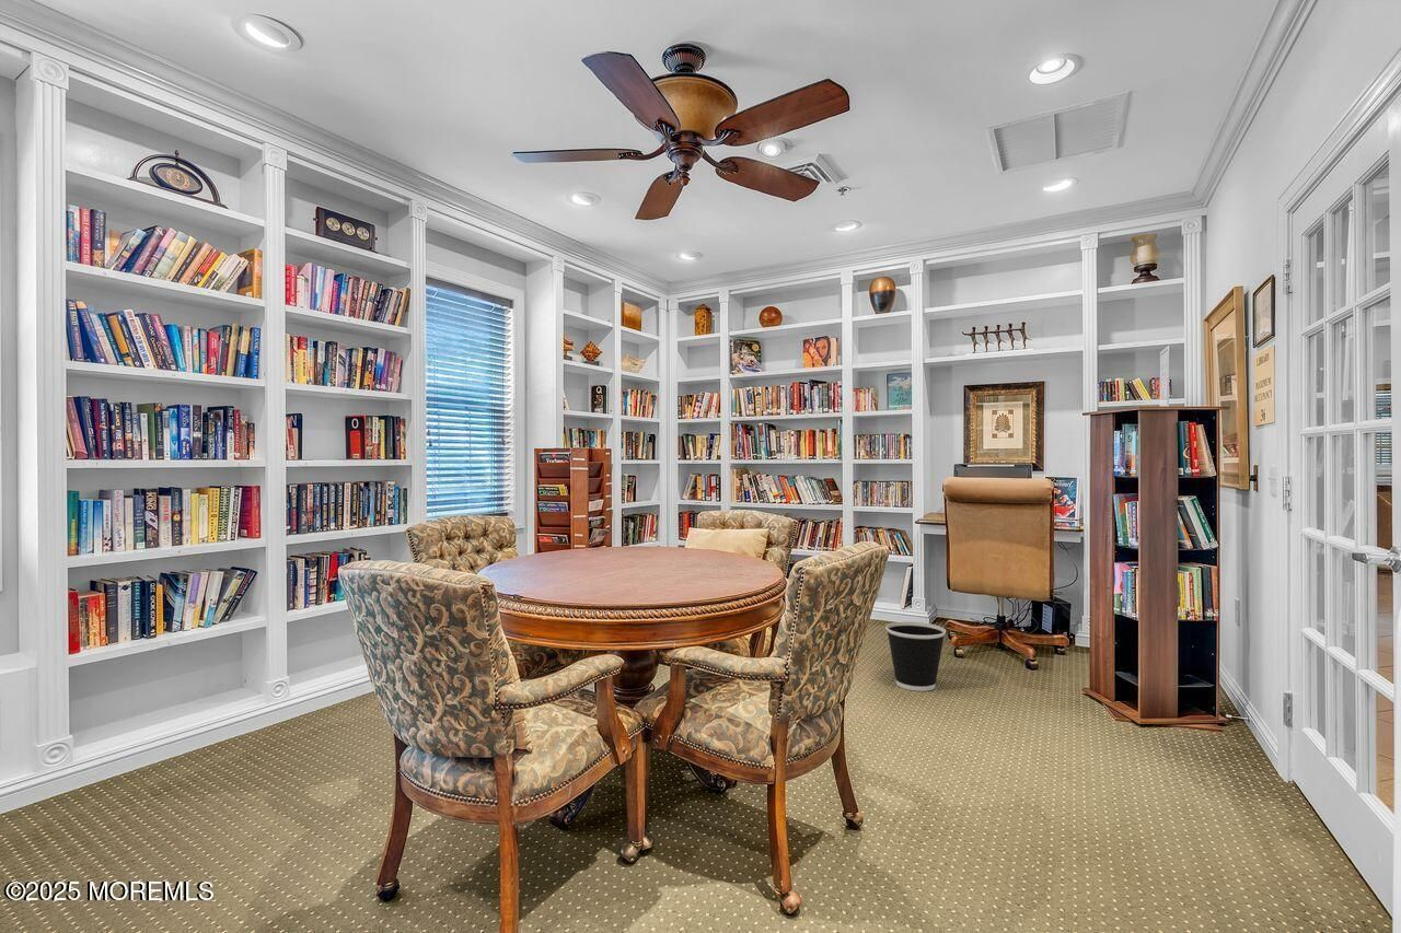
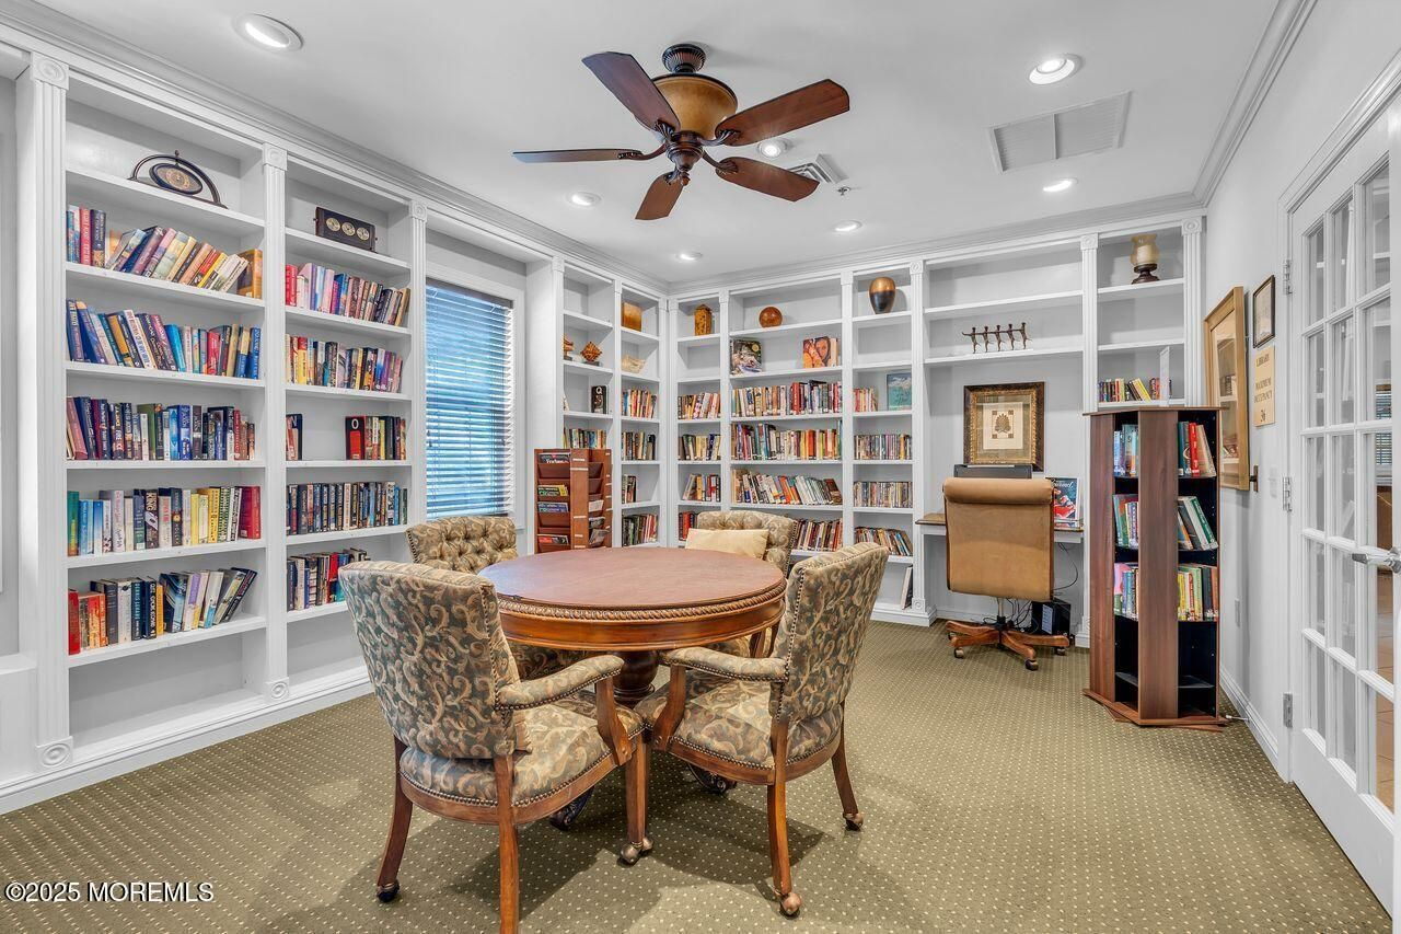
- wastebasket [884,620,947,692]
